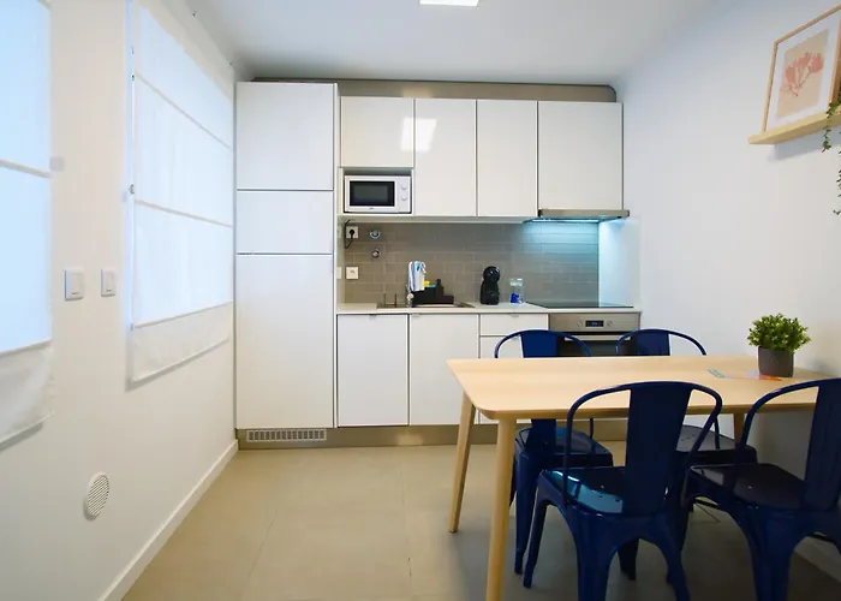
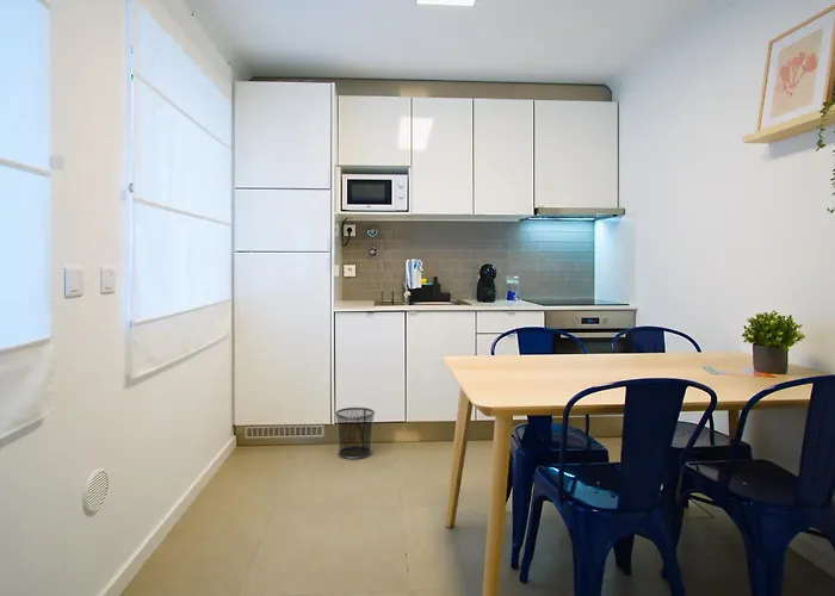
+ waste bin [334,406,376,460]
